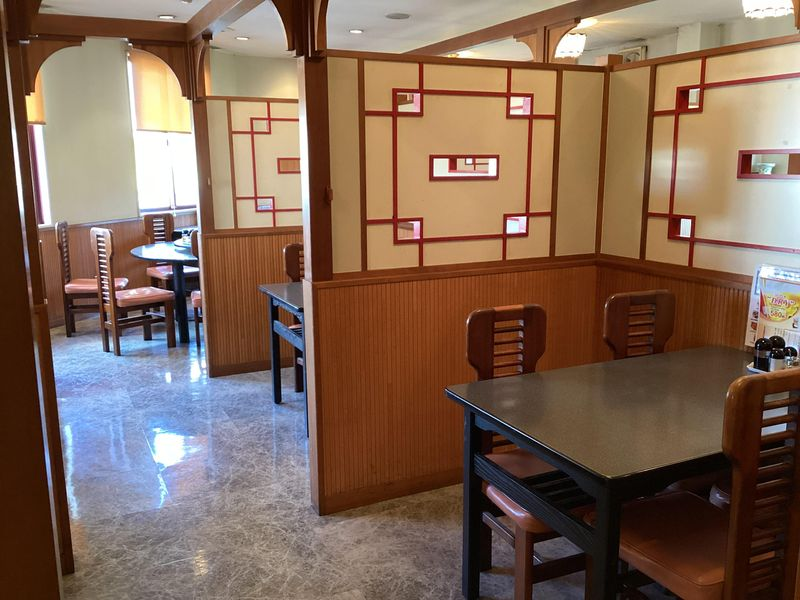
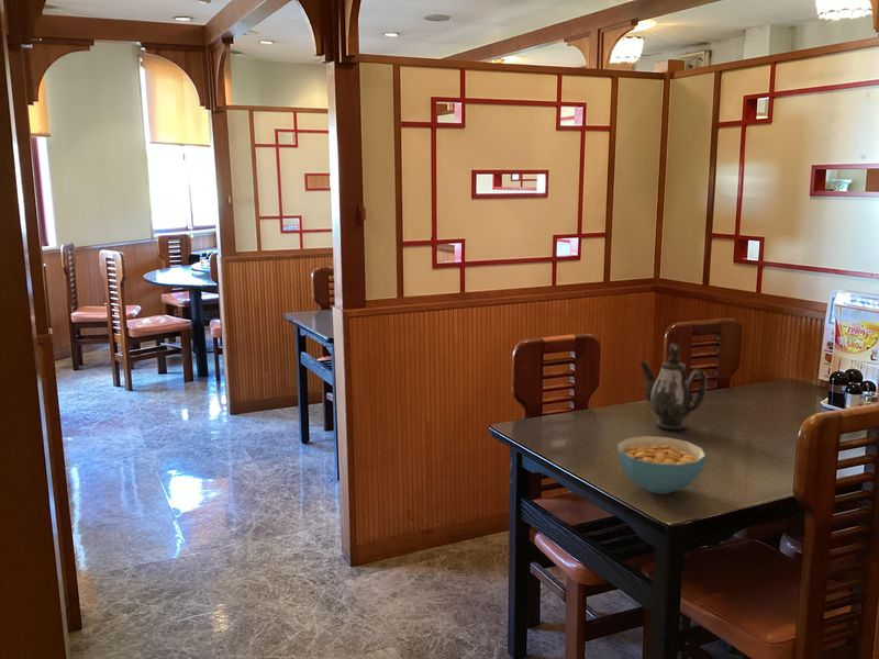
+ cereal bowl [616,435,706,495]
+ teapot [637,343,708,431]
